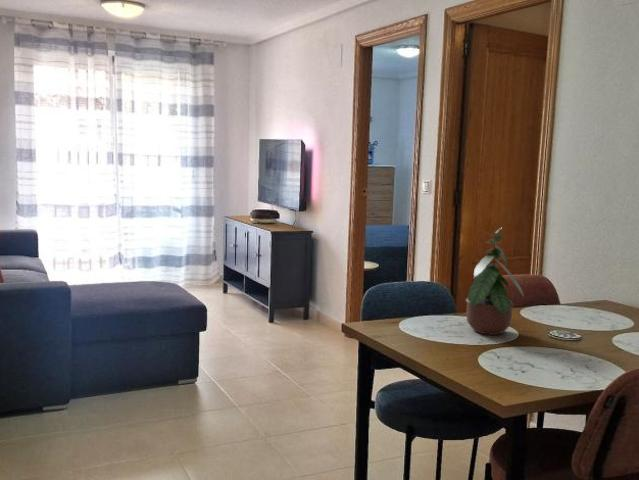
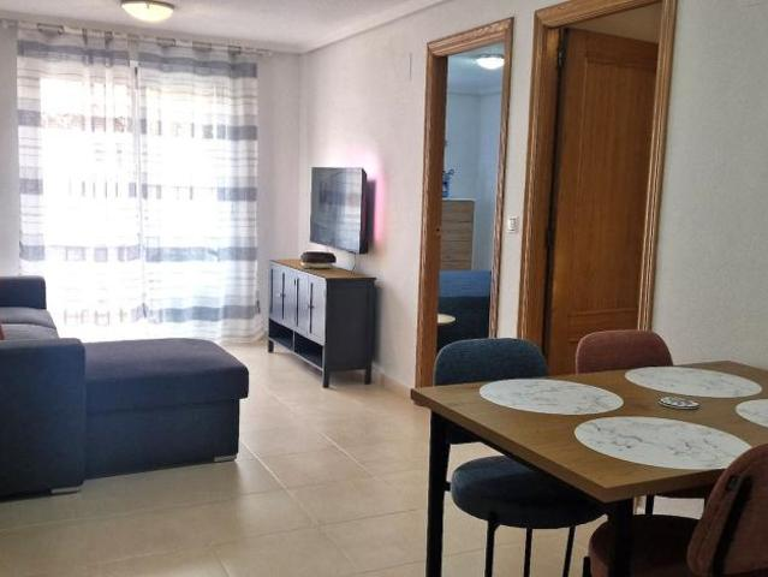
- potted plant [465,226,525,336]
